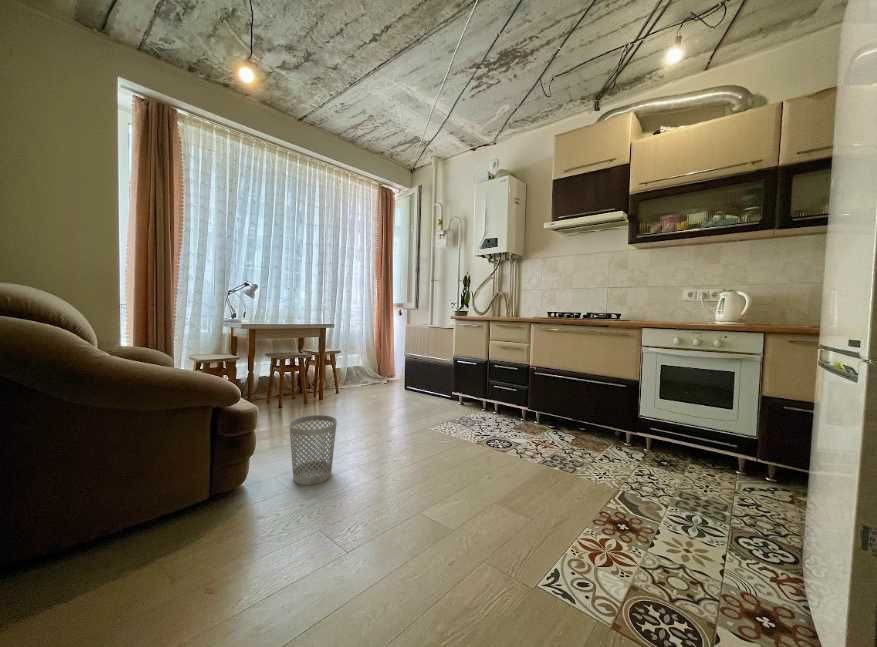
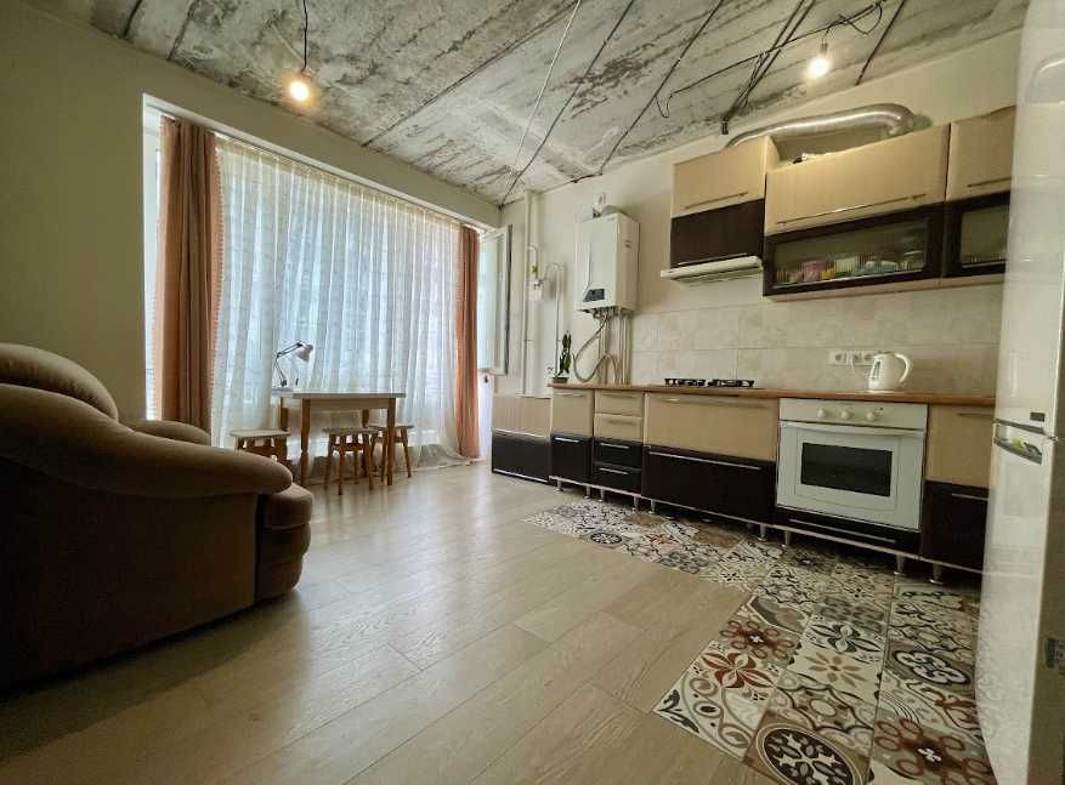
- wastebasket [288,414,338,486]
